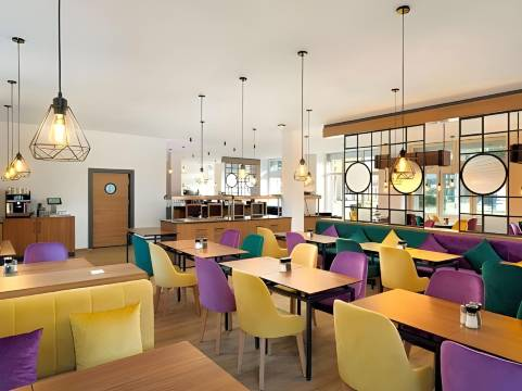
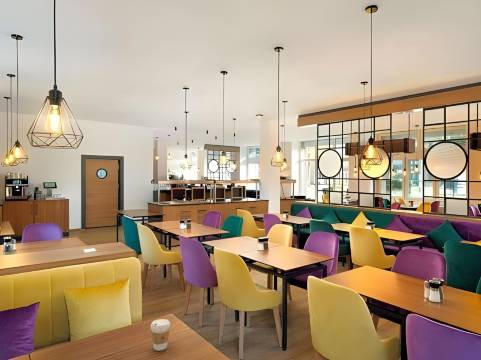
+ coffee cup [150,318,171,352]
